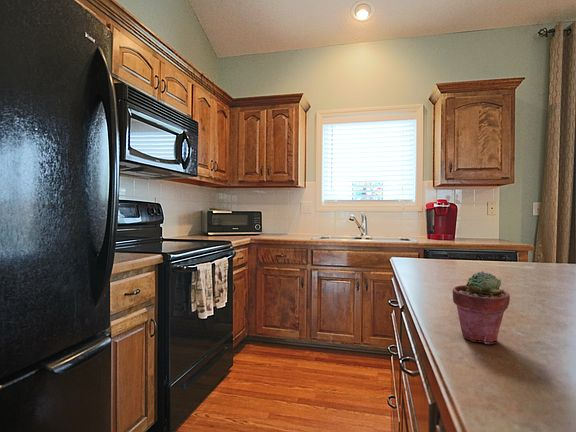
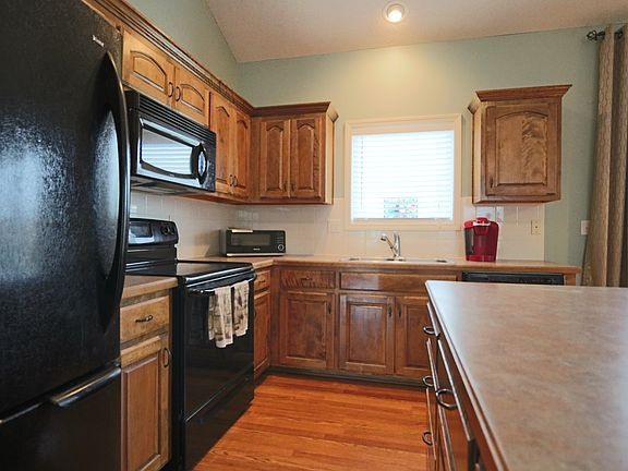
- potted succulent [452,270,511,345]
